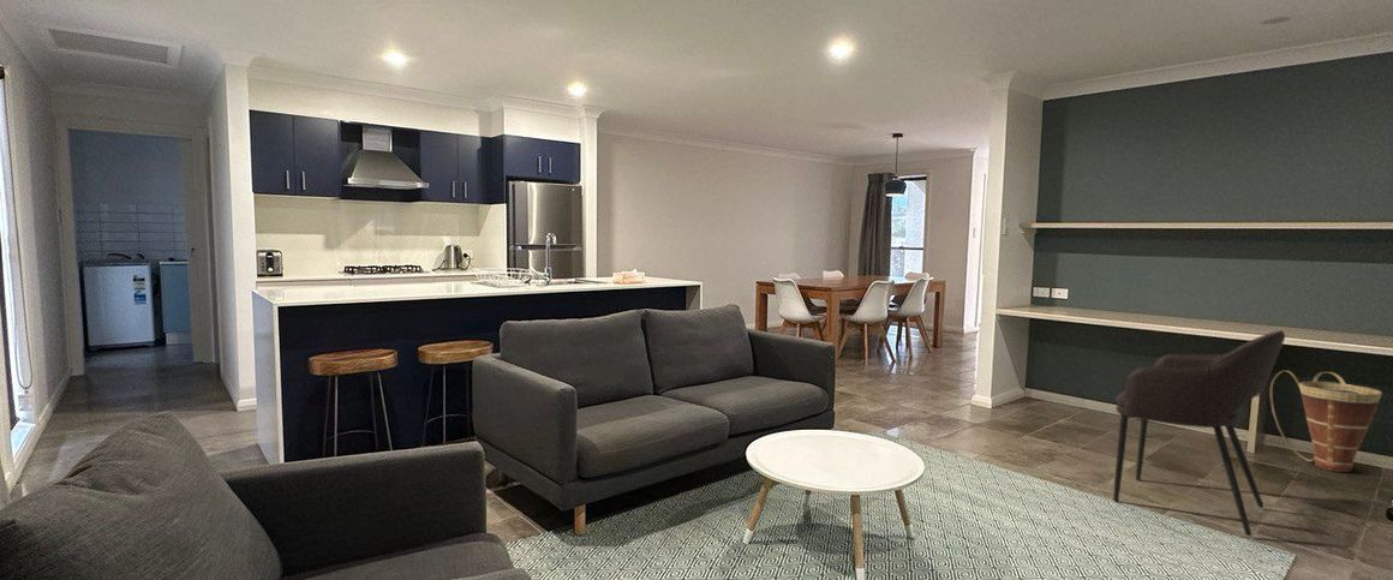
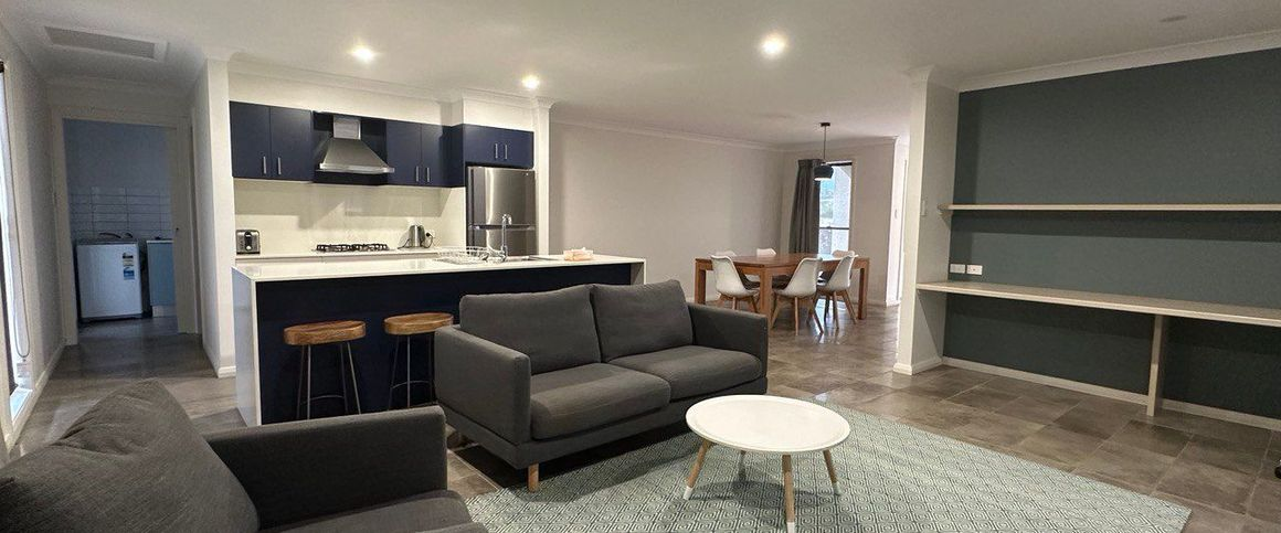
- armchair [1112,329,1286,537]
- basket [1269,370,1383,473]
